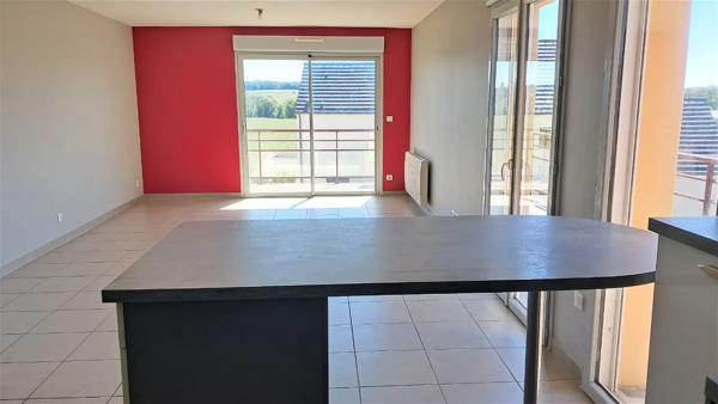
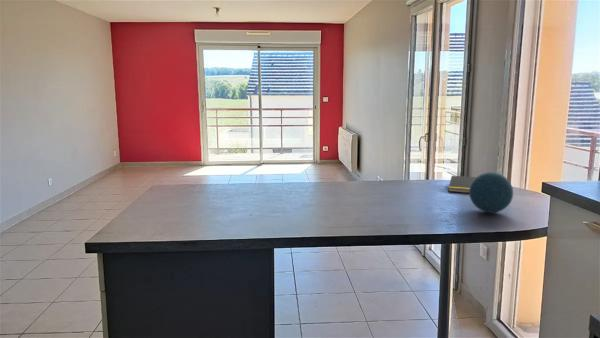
+ decorative orb [468,171,514,214]
+ notepad [447,175,476,194]
